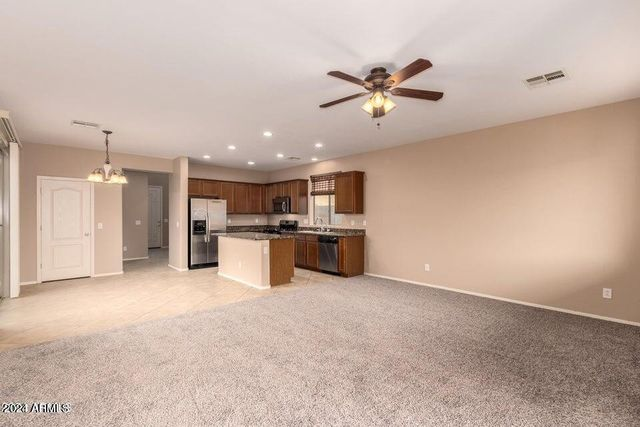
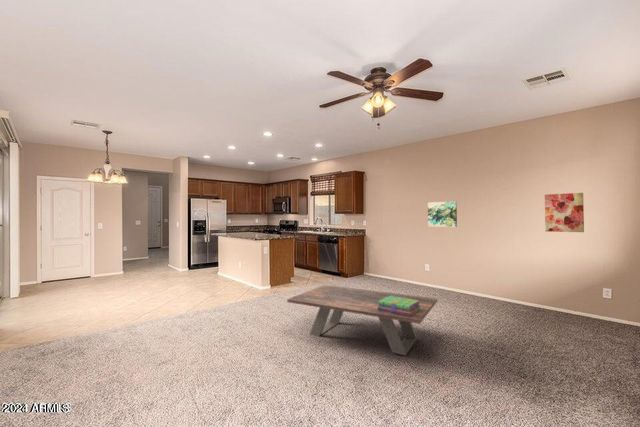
+ wall art [544,192,585,233]
+ wall art [427,200,458,228]
+ coffee table [286,284,439,356]
+ stack of books [378,296,421,316]
